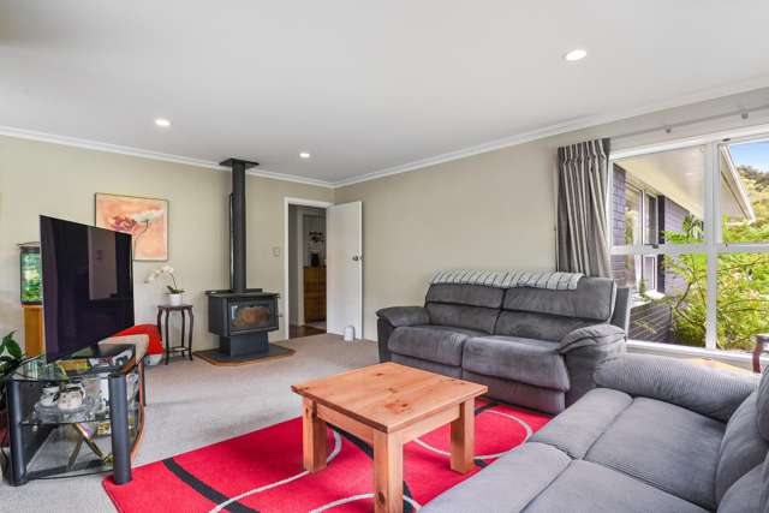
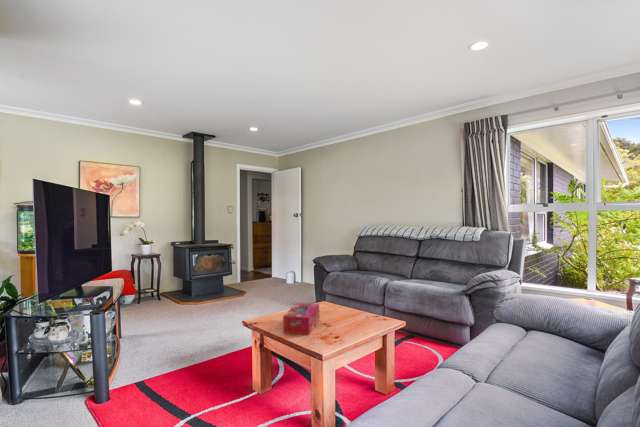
+ tissue box [282,302,320,336]
